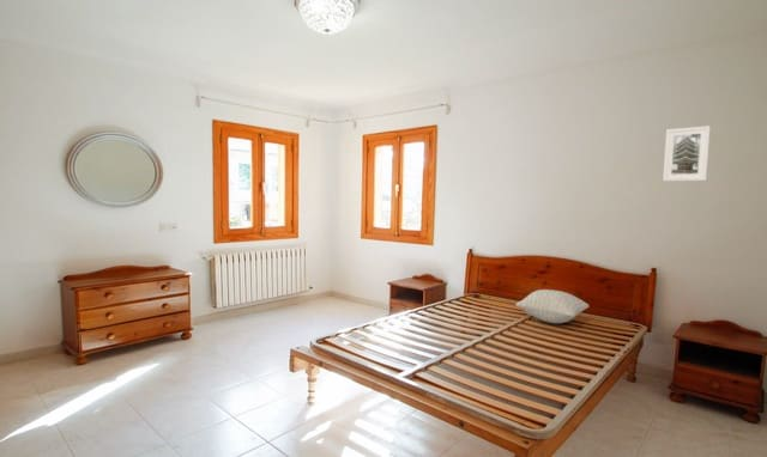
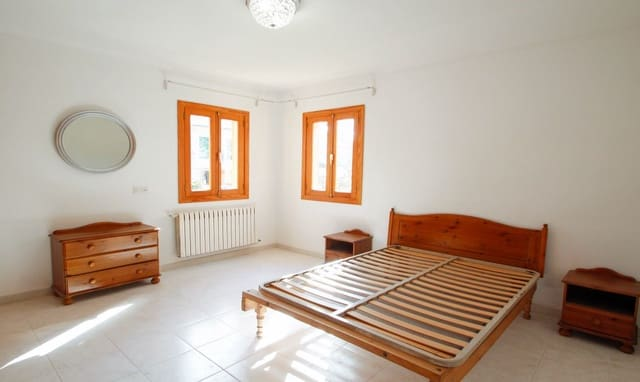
- pillow [515,288,590,324]
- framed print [662,124,712,182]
